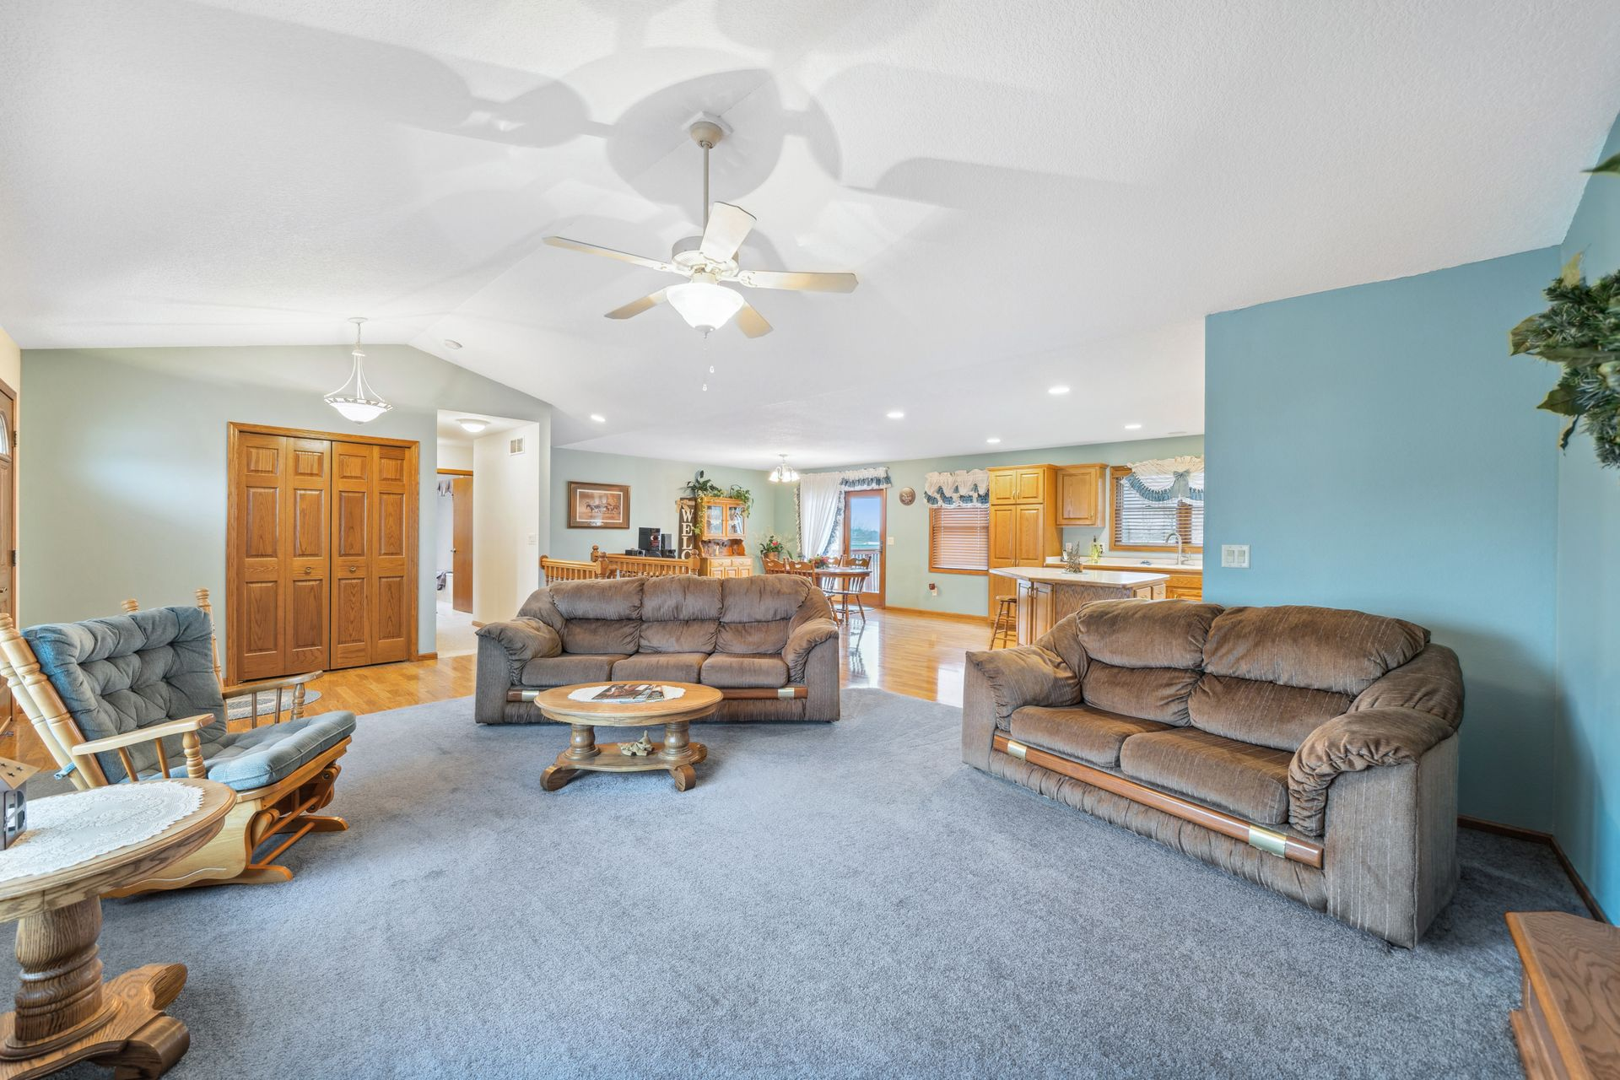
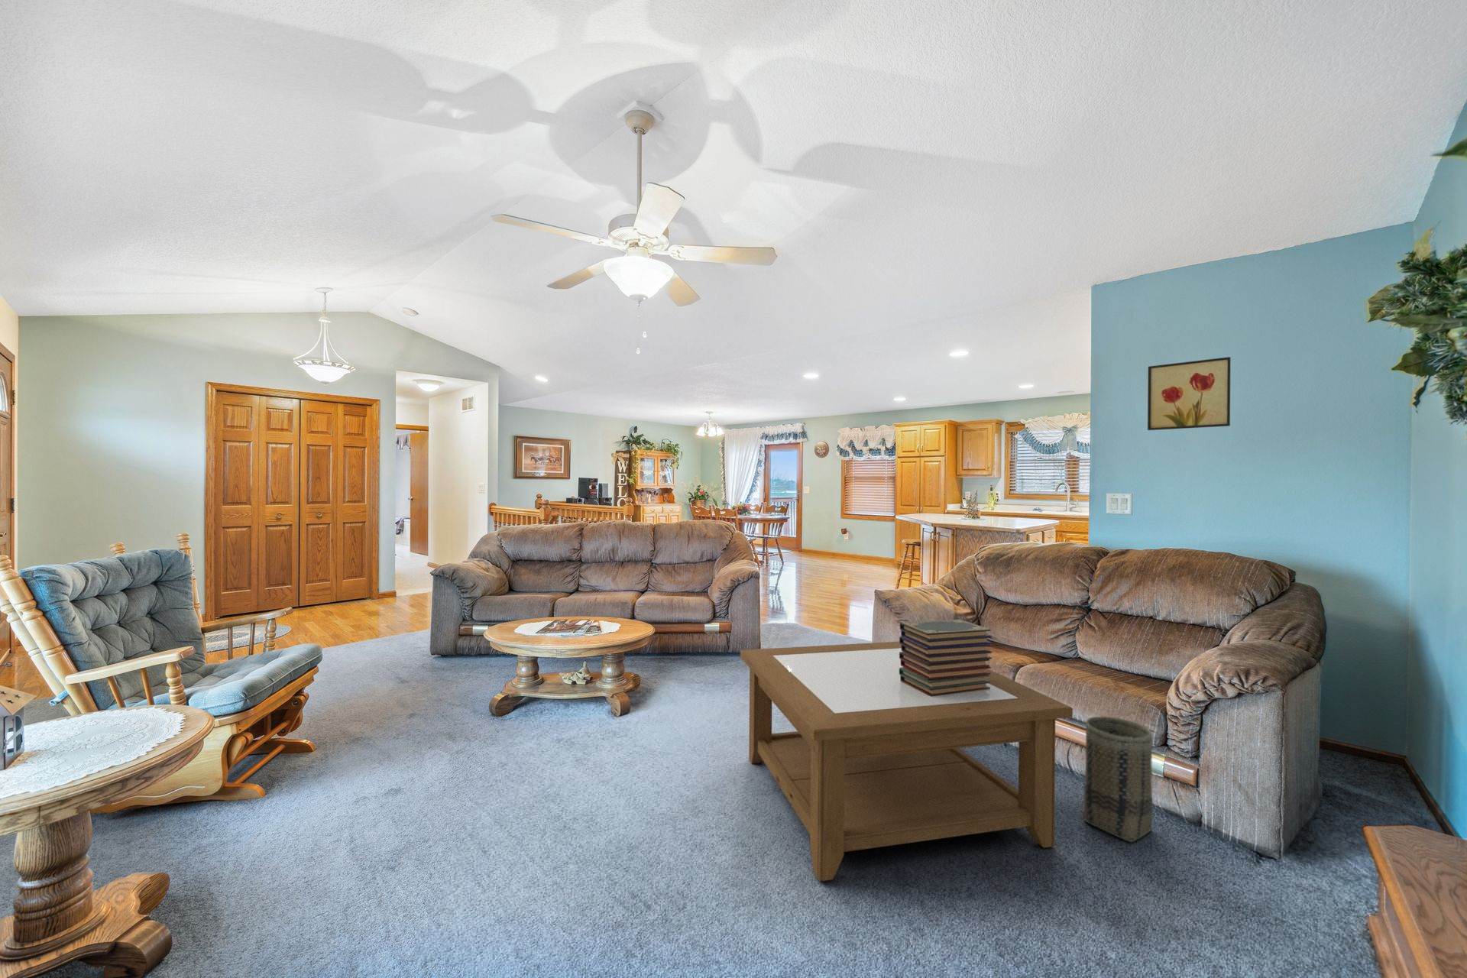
+ coffee table [740,641,1074,882]
+ basket [1082,716,1154,843]
+ book stack [898,619,992,696]
+ wall art [1147,356,1231,431]
